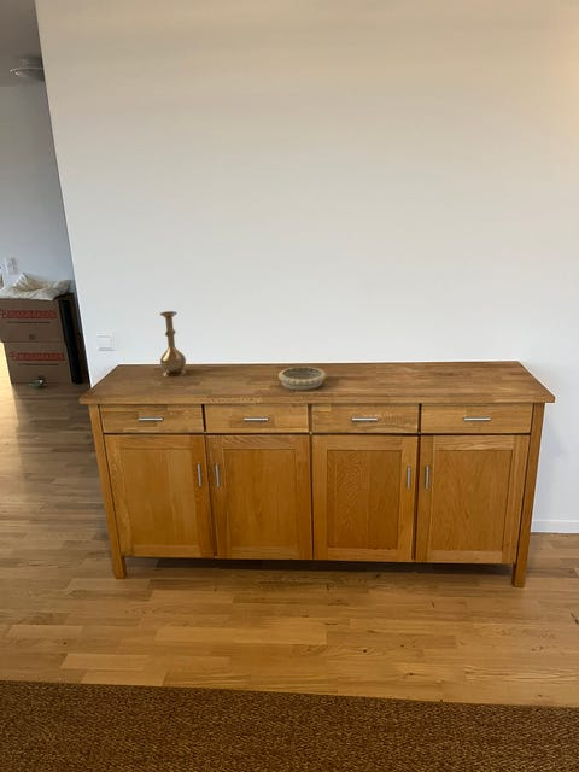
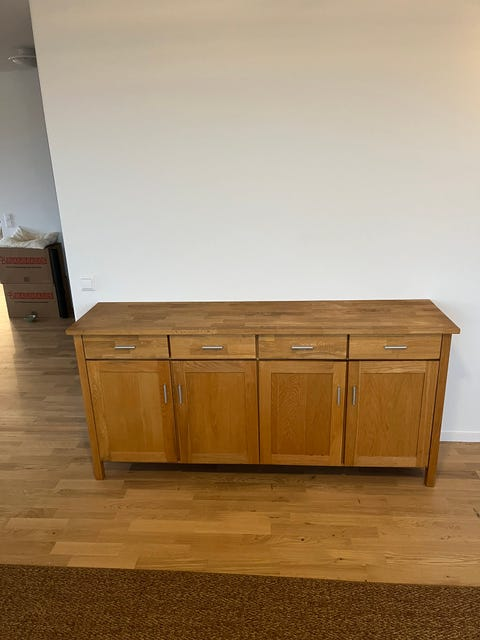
- vase [159,310,187,378]
- decorative bowl [277,365,327,391]
